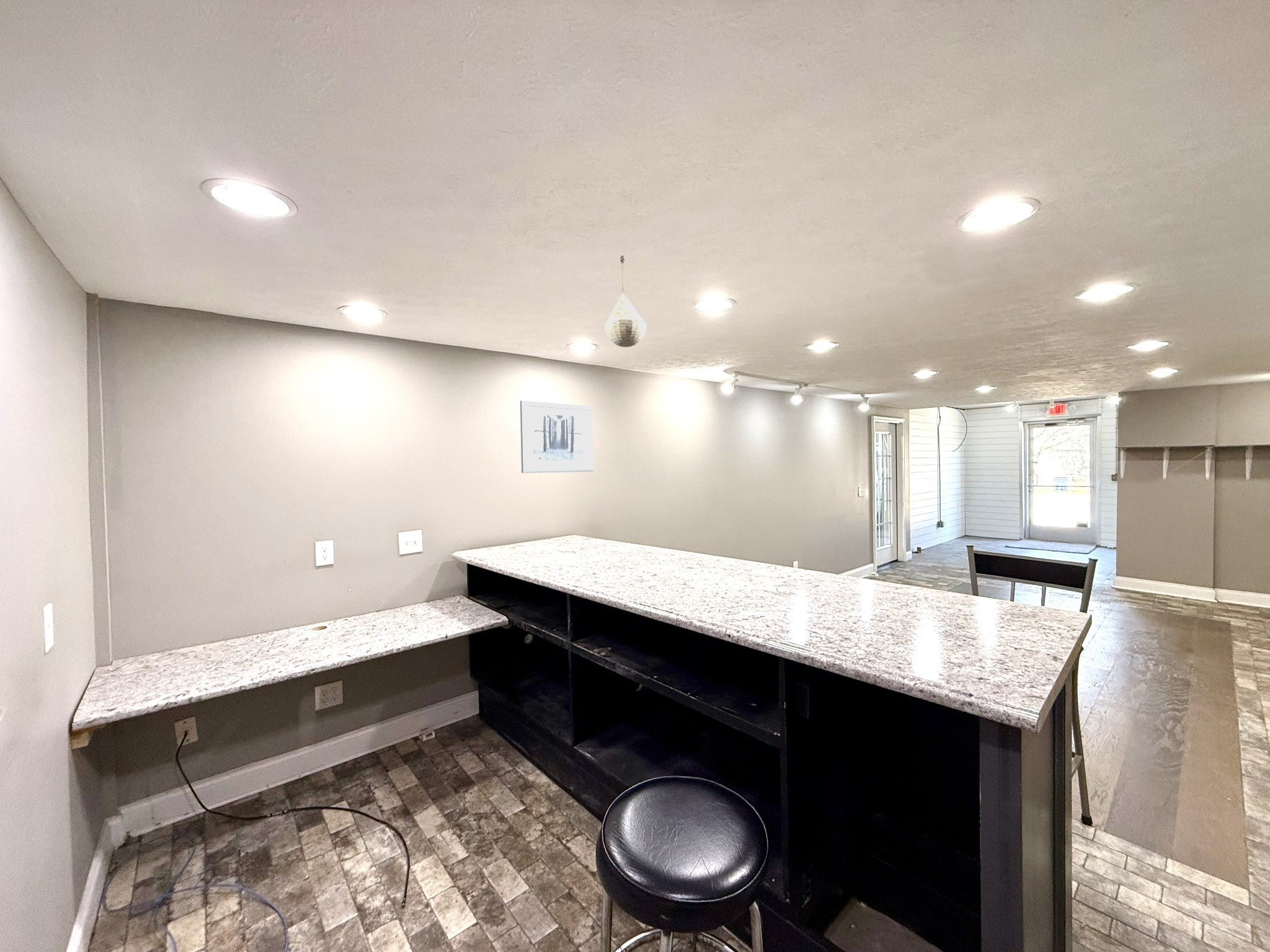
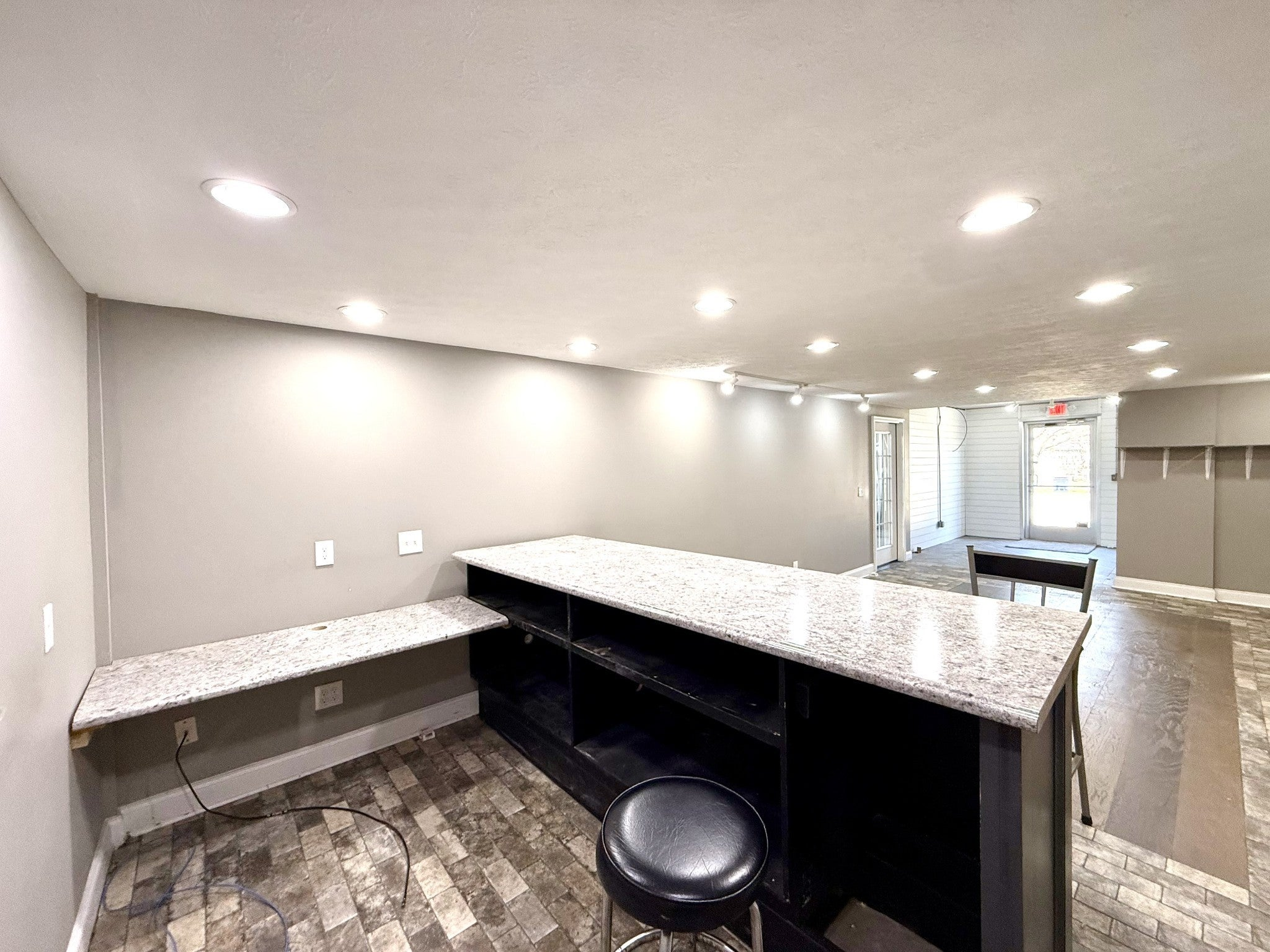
- wall art [520,400,595,474]
- pendant light [604,255,647,348]
